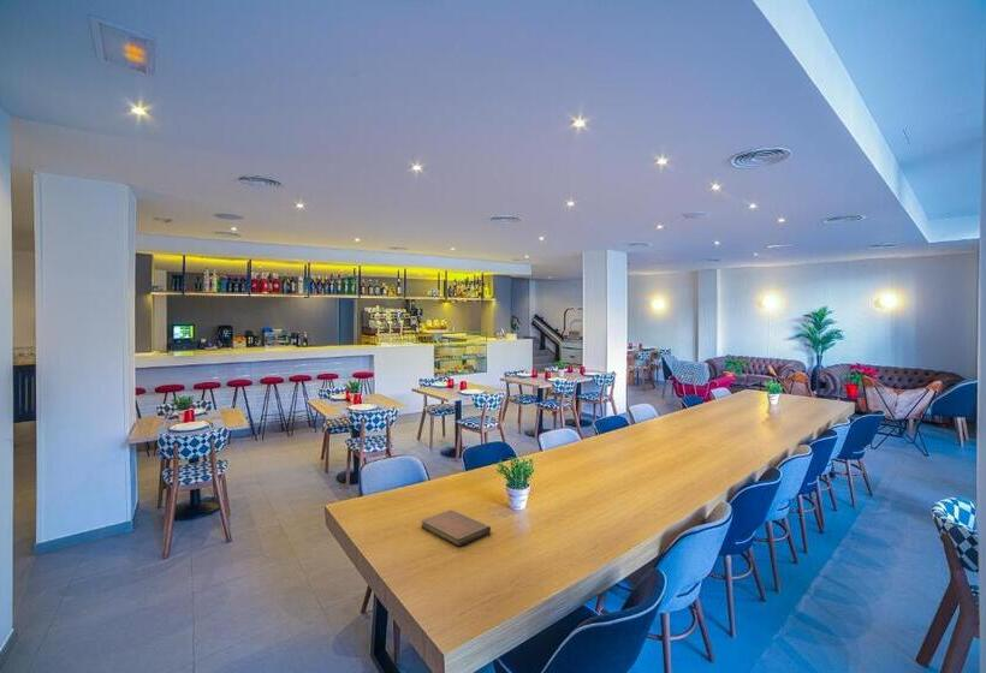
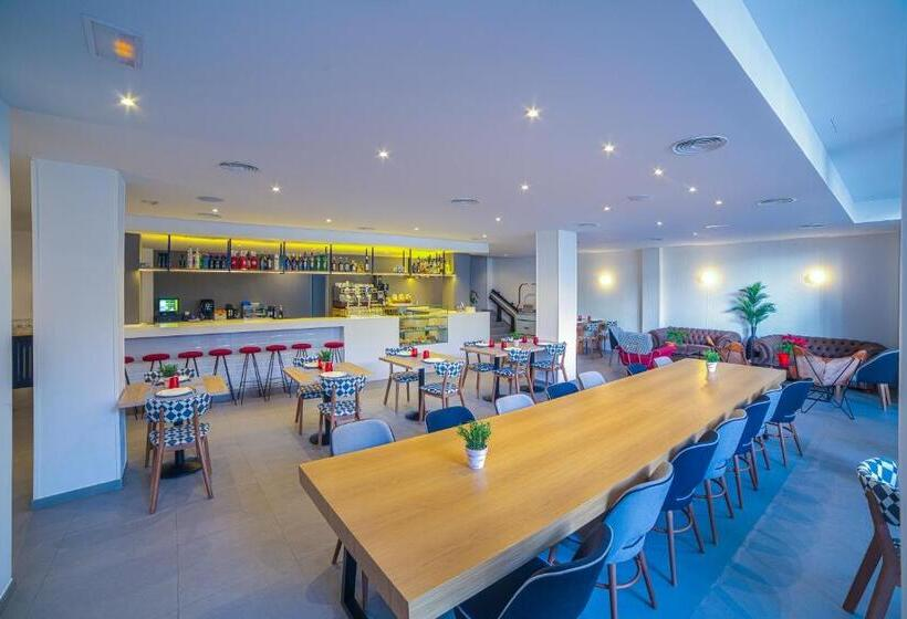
- notebook [420,510,492,547]
